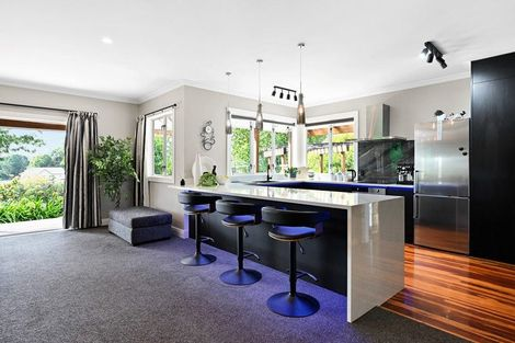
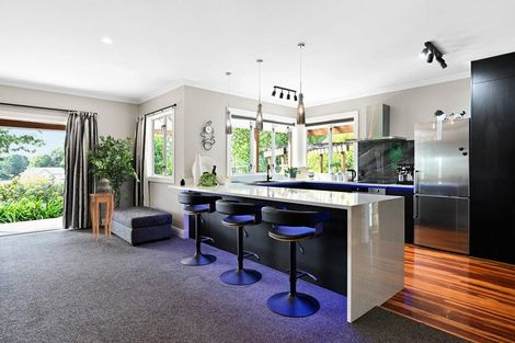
+ decorative urn [94,174,114,195]
+ side table [89,193,115,242]
